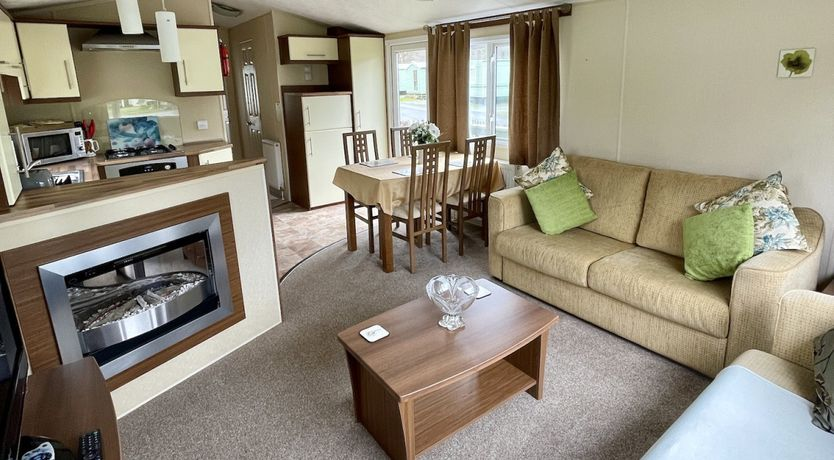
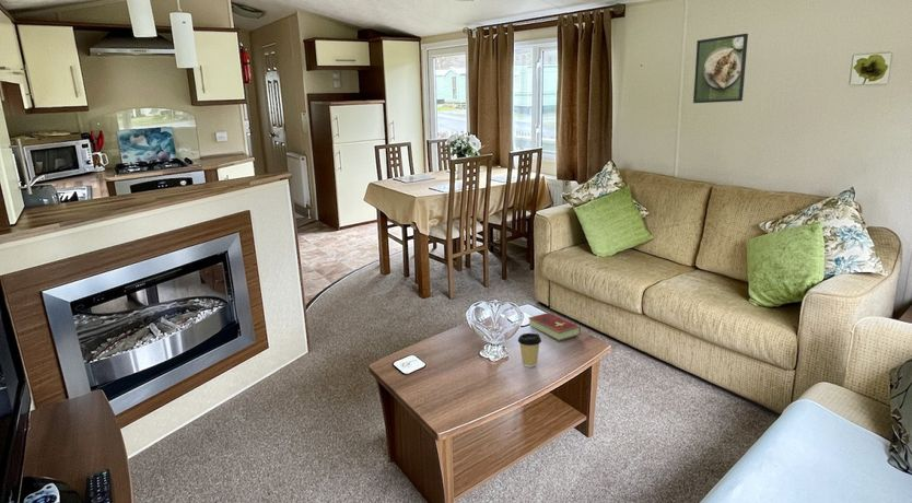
+ hardcover book [527,312,582,342]
+ coffee cup [517,332,542,369]
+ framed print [692,33,749,104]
